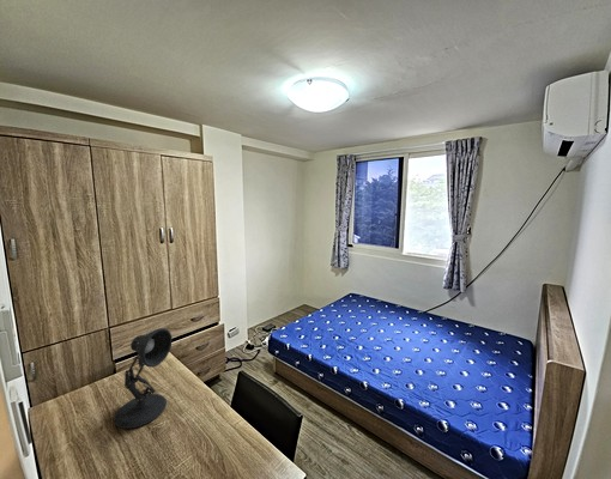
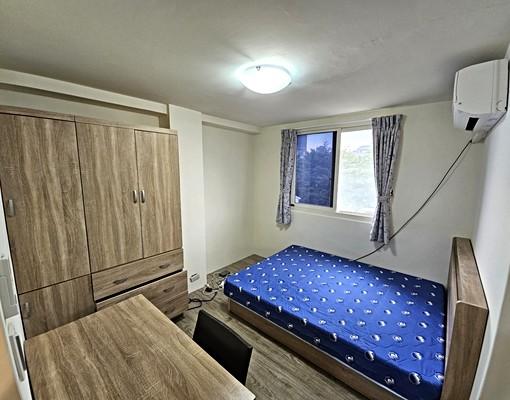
- desk lamp [113,327,174,430]
